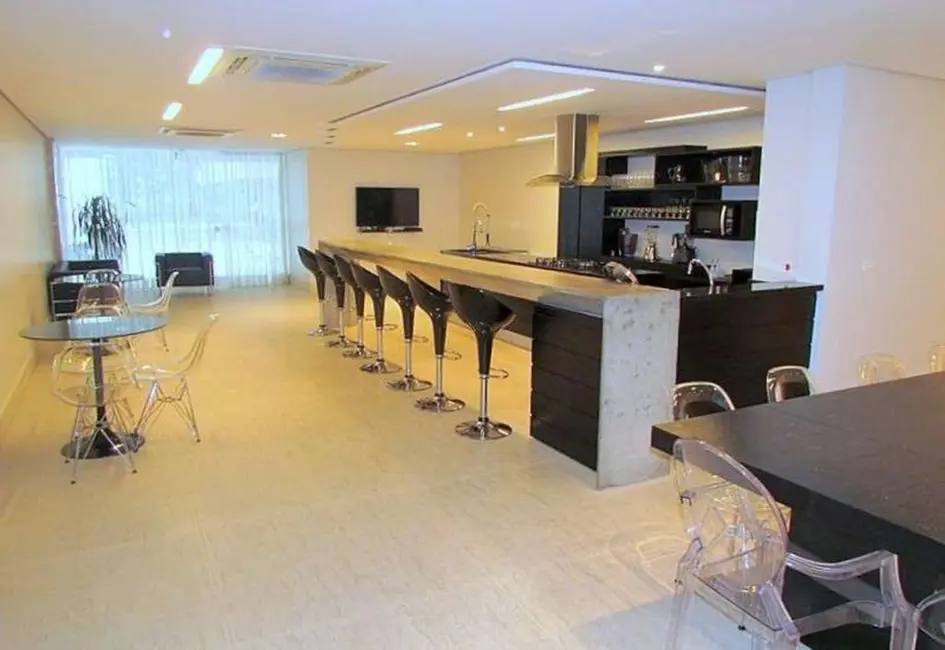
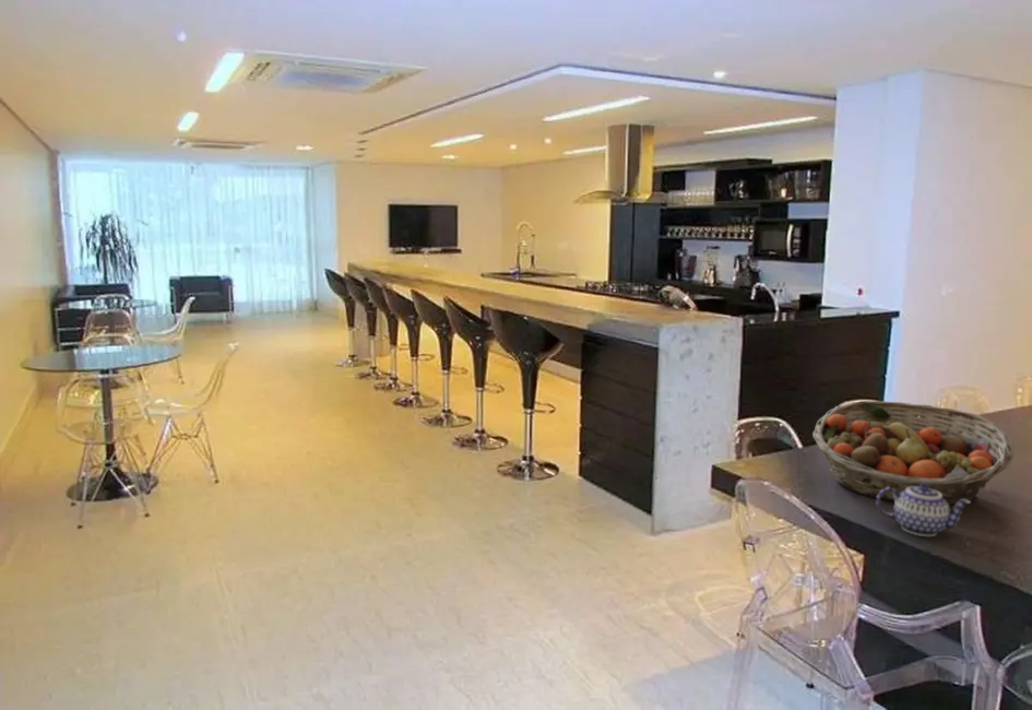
+ fruit basket [811,400,1015,508]
+ teapot [876,483,972,537]
